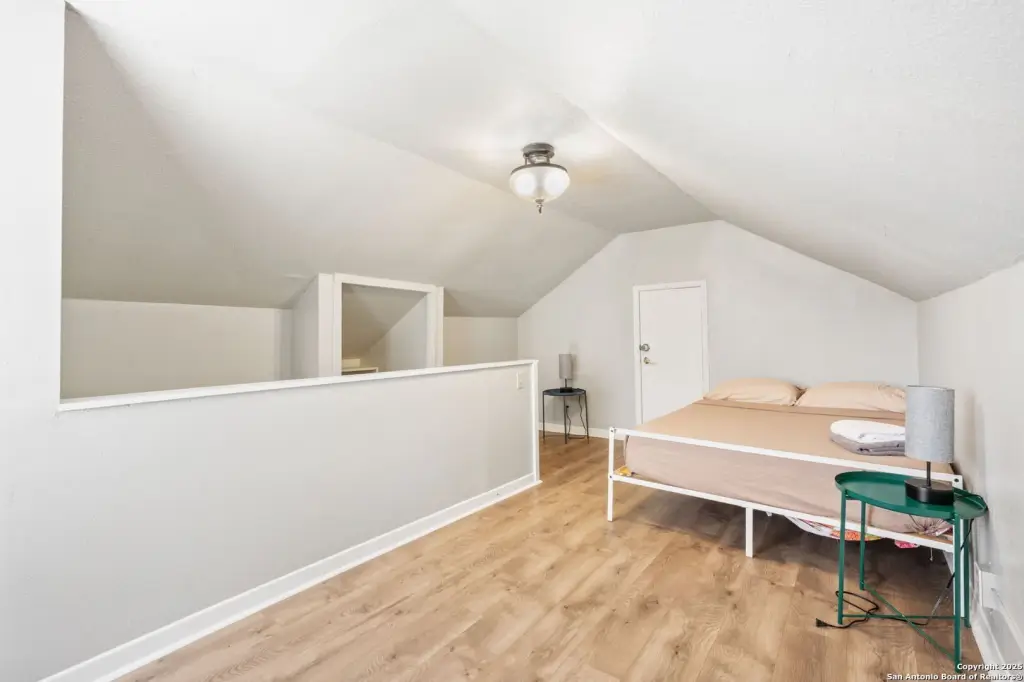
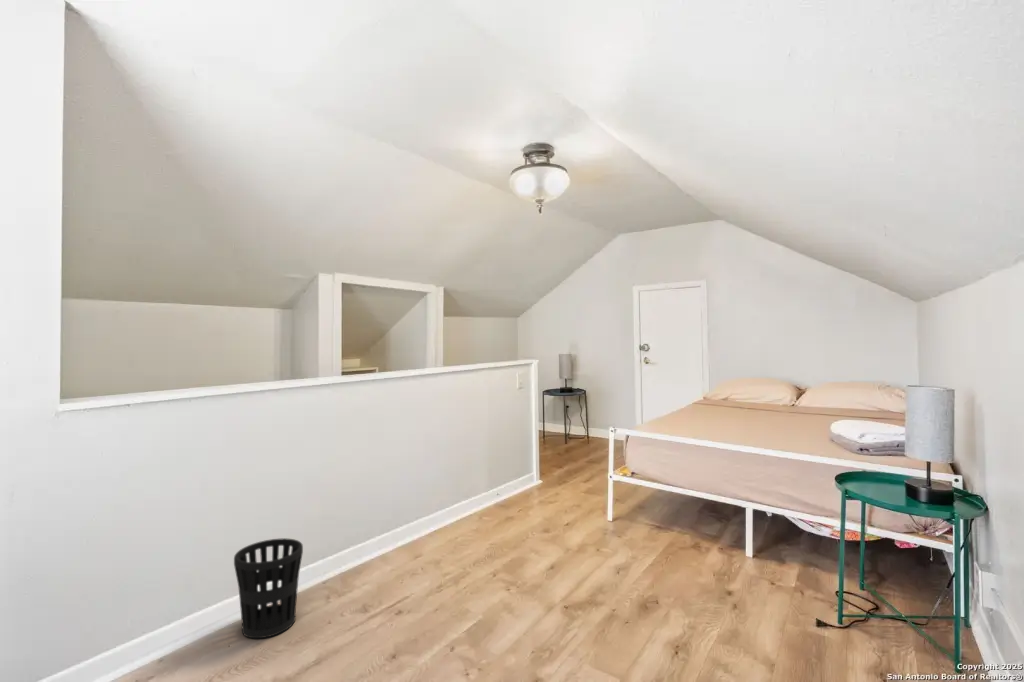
+ wastebasket [233,537,304,639]
